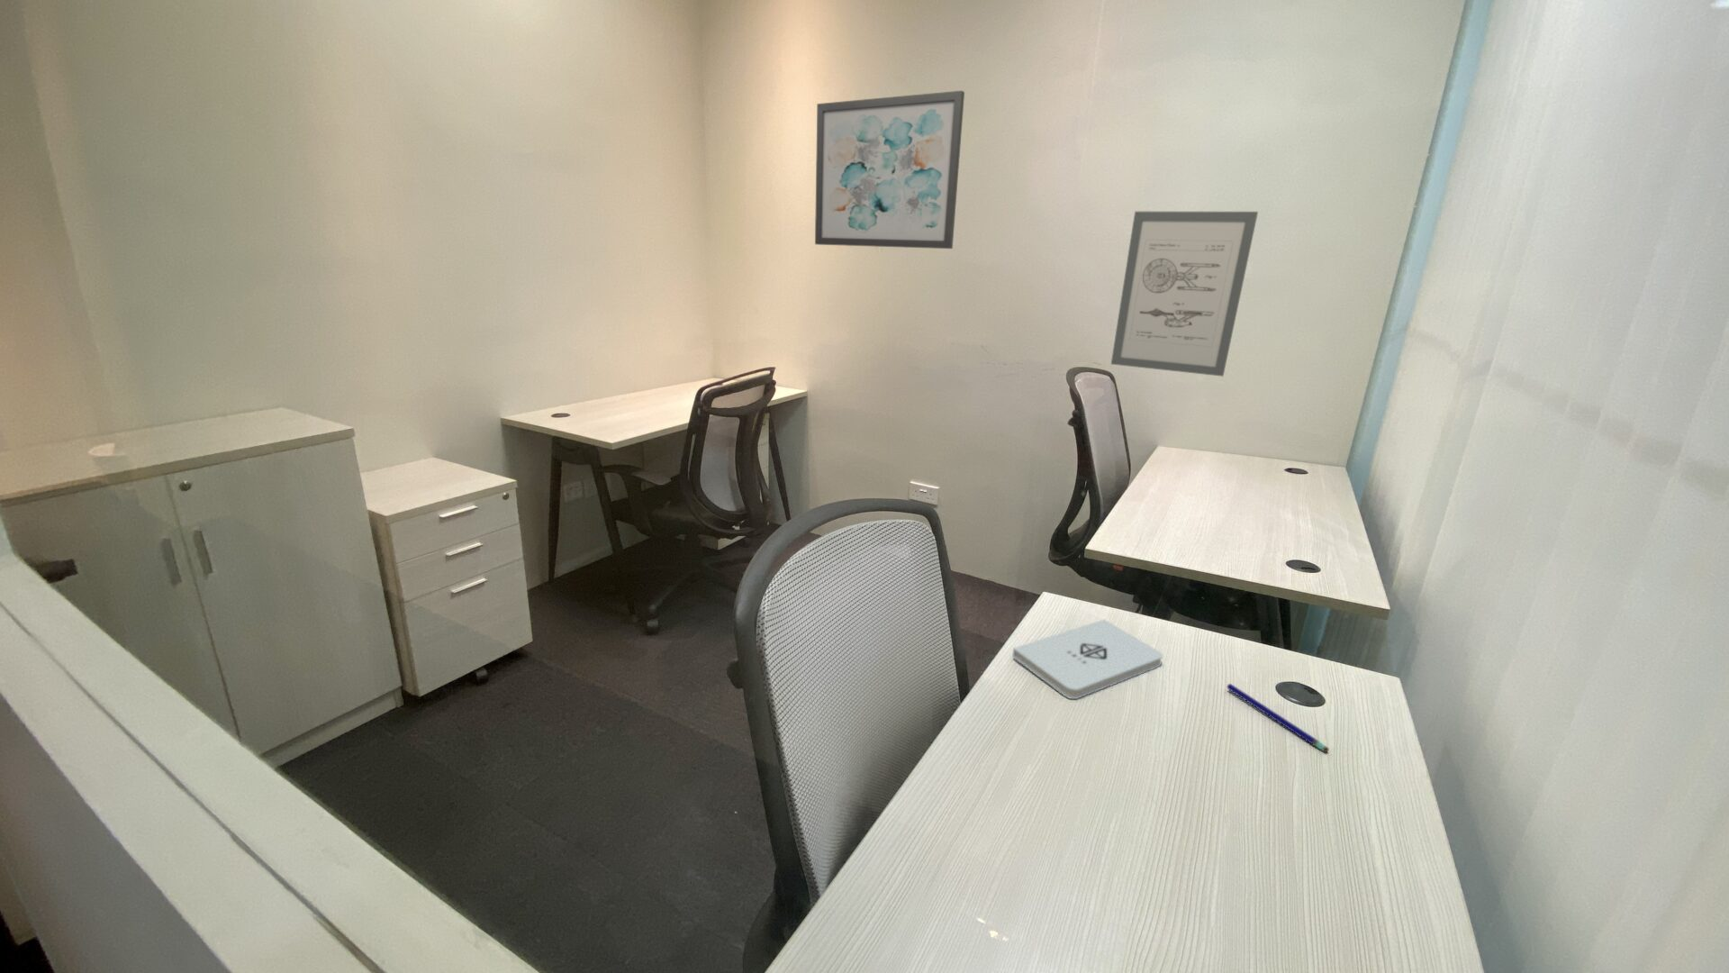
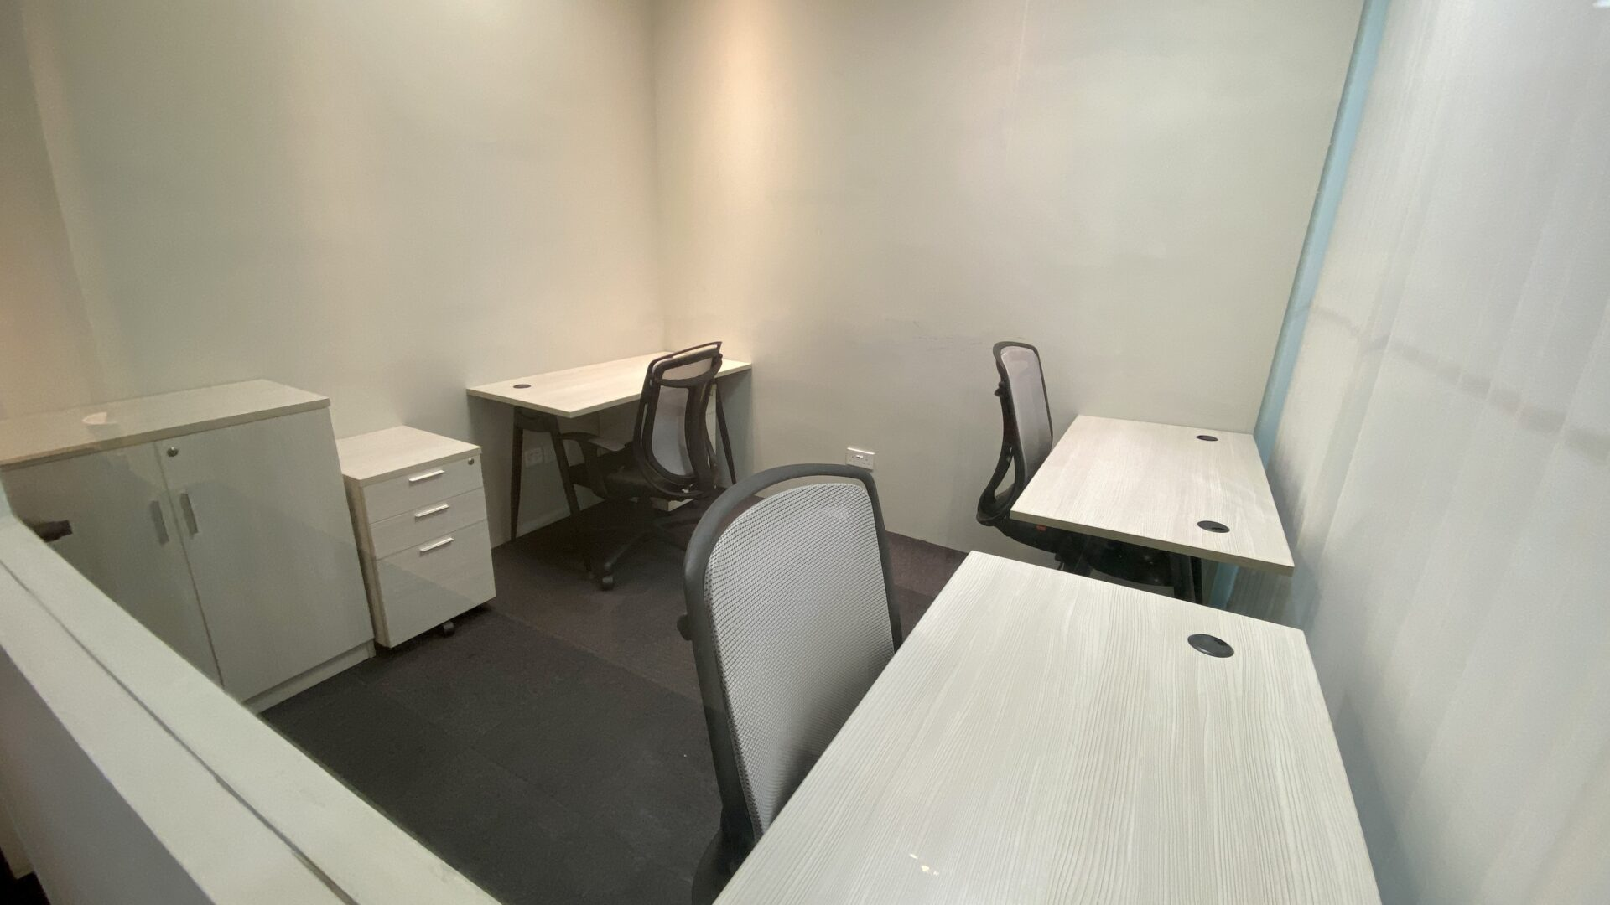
- wall art [815,90,965,249]
- wall art [1110,210,1259,378]
- notepad [1012,619,1164,700]
- pen [1226,683,1330,753]
